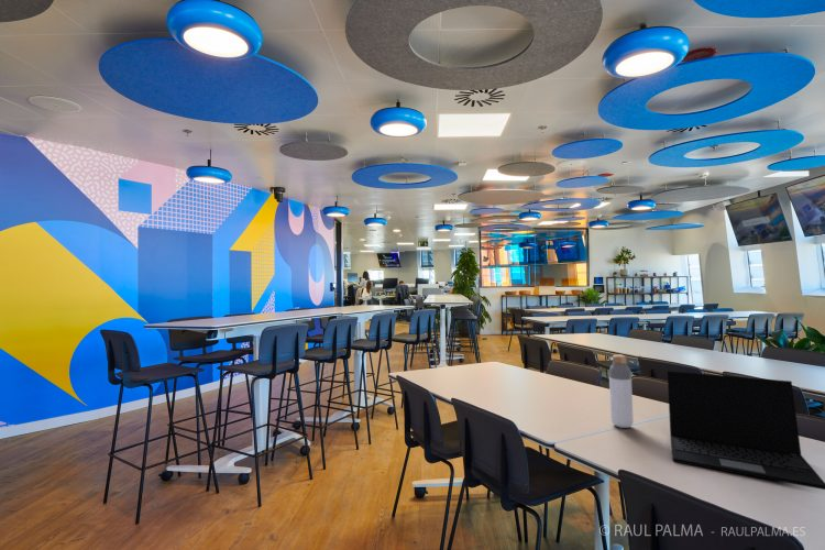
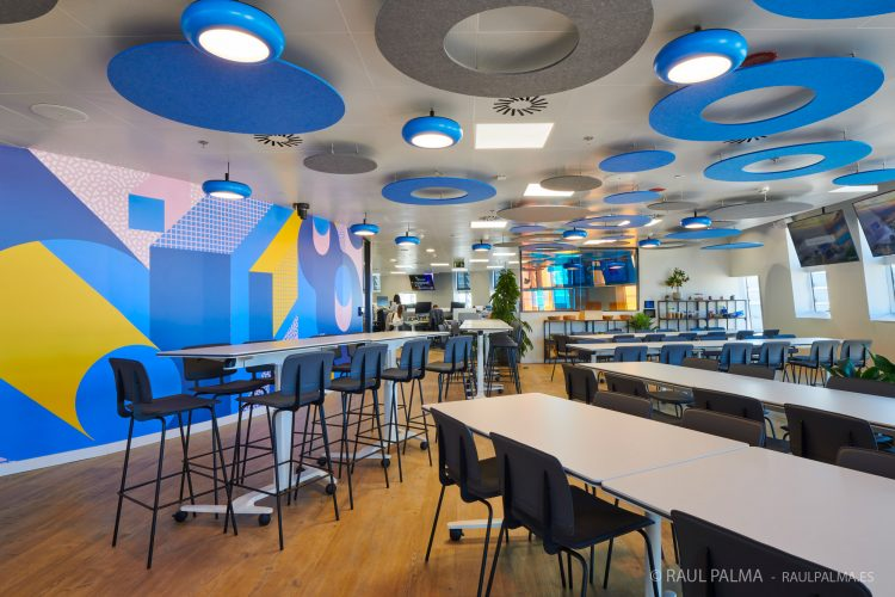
- bottle [608,353,634,429]
- laptop [667,370,825,491]
